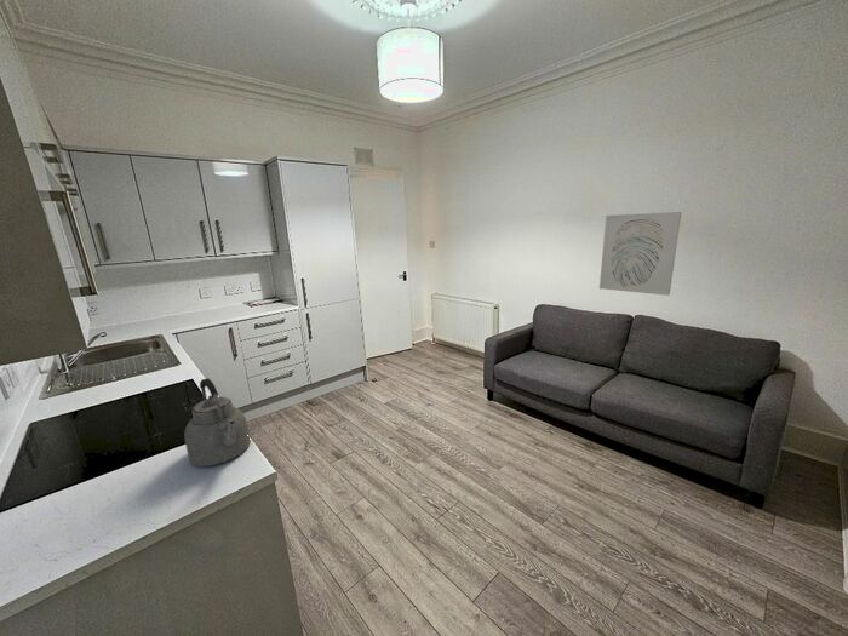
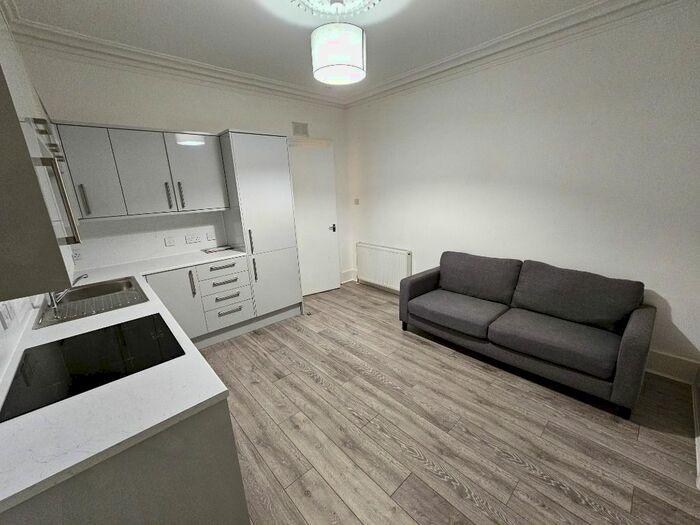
- kettle [183,377,252,468]
- wall art [598,211,682,297]
